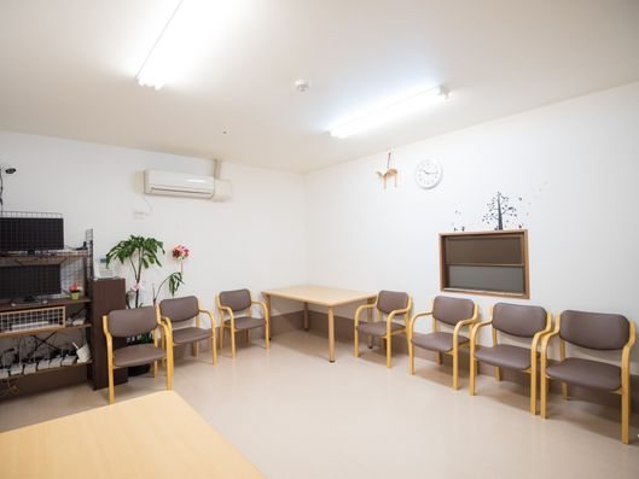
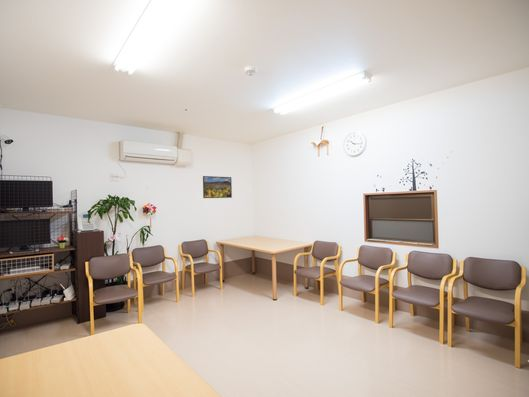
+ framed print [202,175,233,199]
